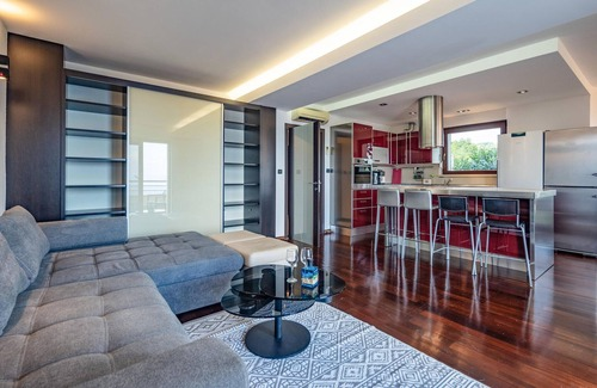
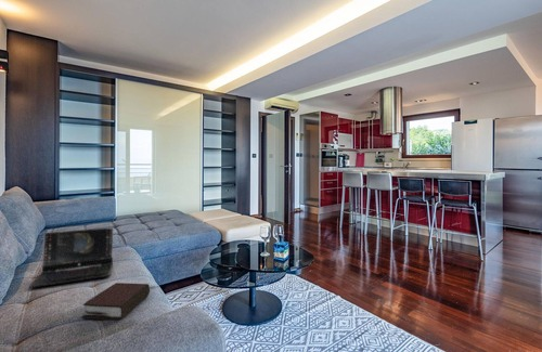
+ bible [80,282,151,321]
+ laptop [28,226,114,289]
